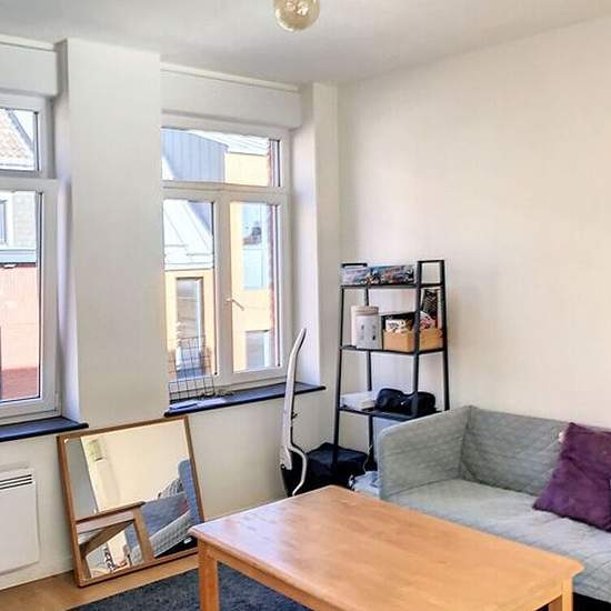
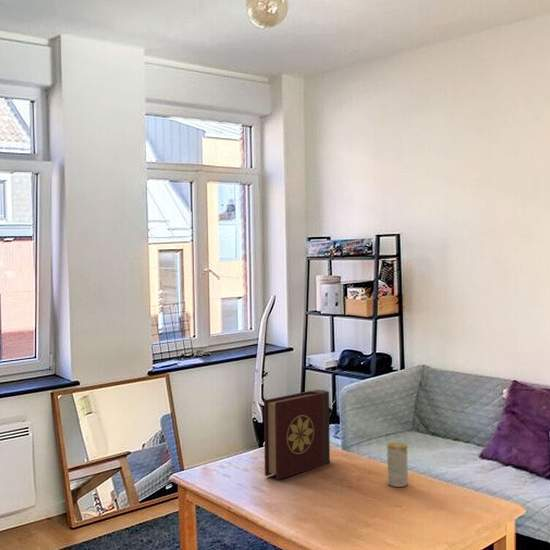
+ book [263,389,331,481]
+ candle [386,441,409,488]
